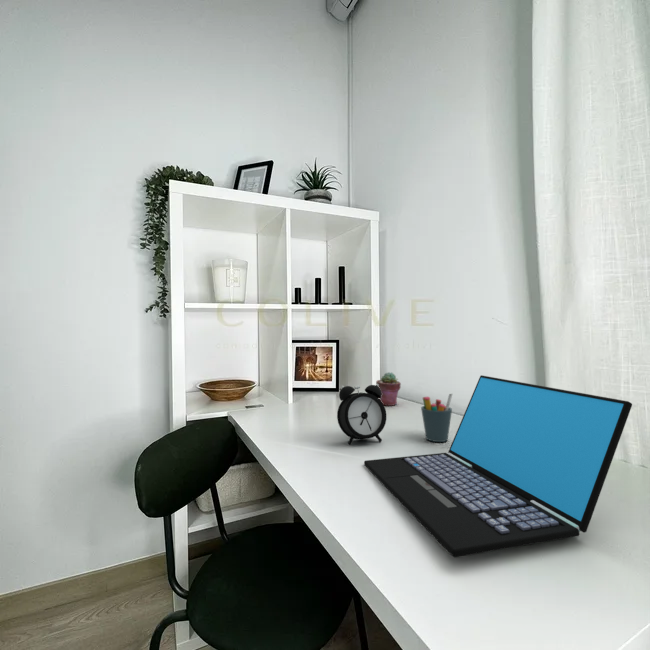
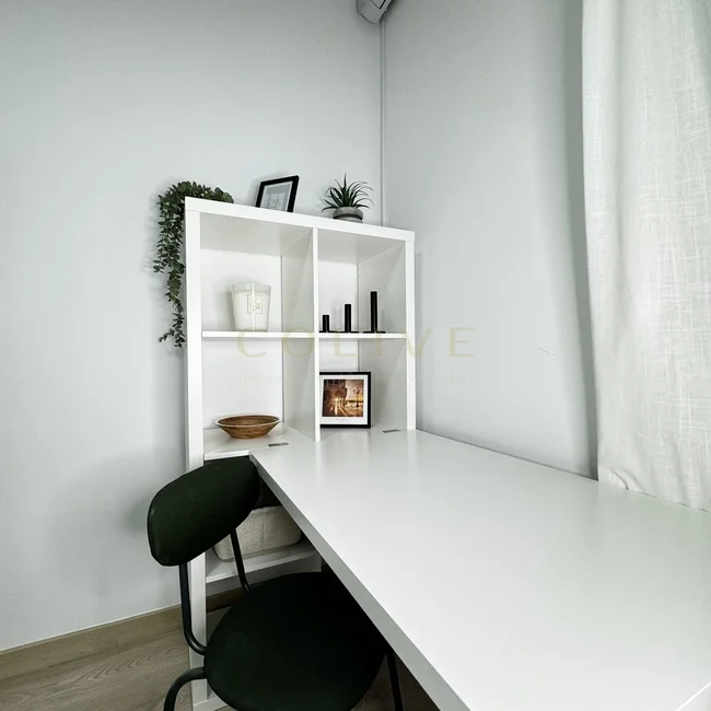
- alarm clock [336,384,387,445]
- pen holder [420,392,454,443]
- potted succulent [375,371,402,407]
- laptop [363,375,633,558]
